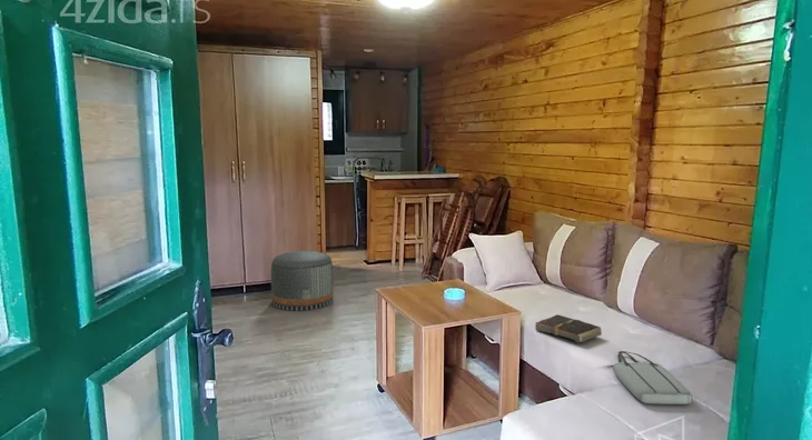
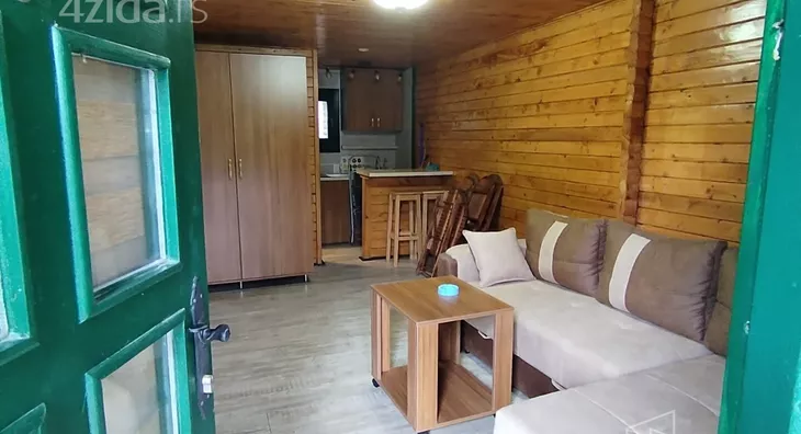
- tote bag [612,350,693,406]
- pouf [270,250,335,312]
- book [535,313,603,344]
